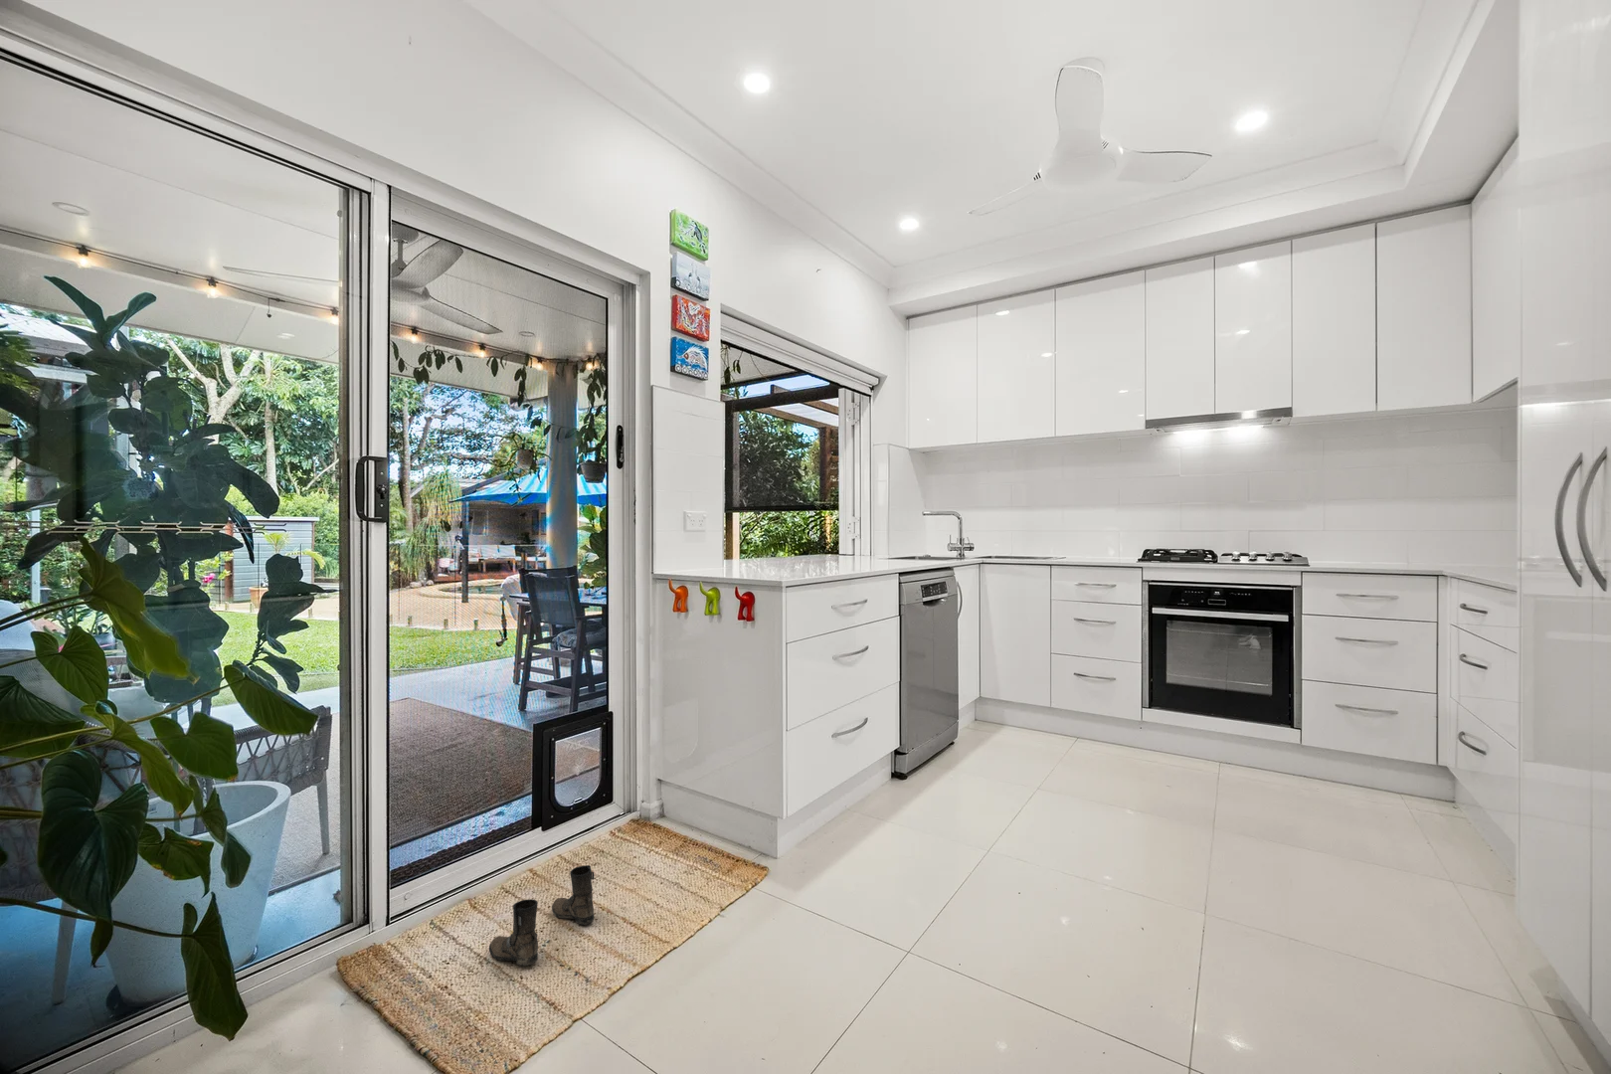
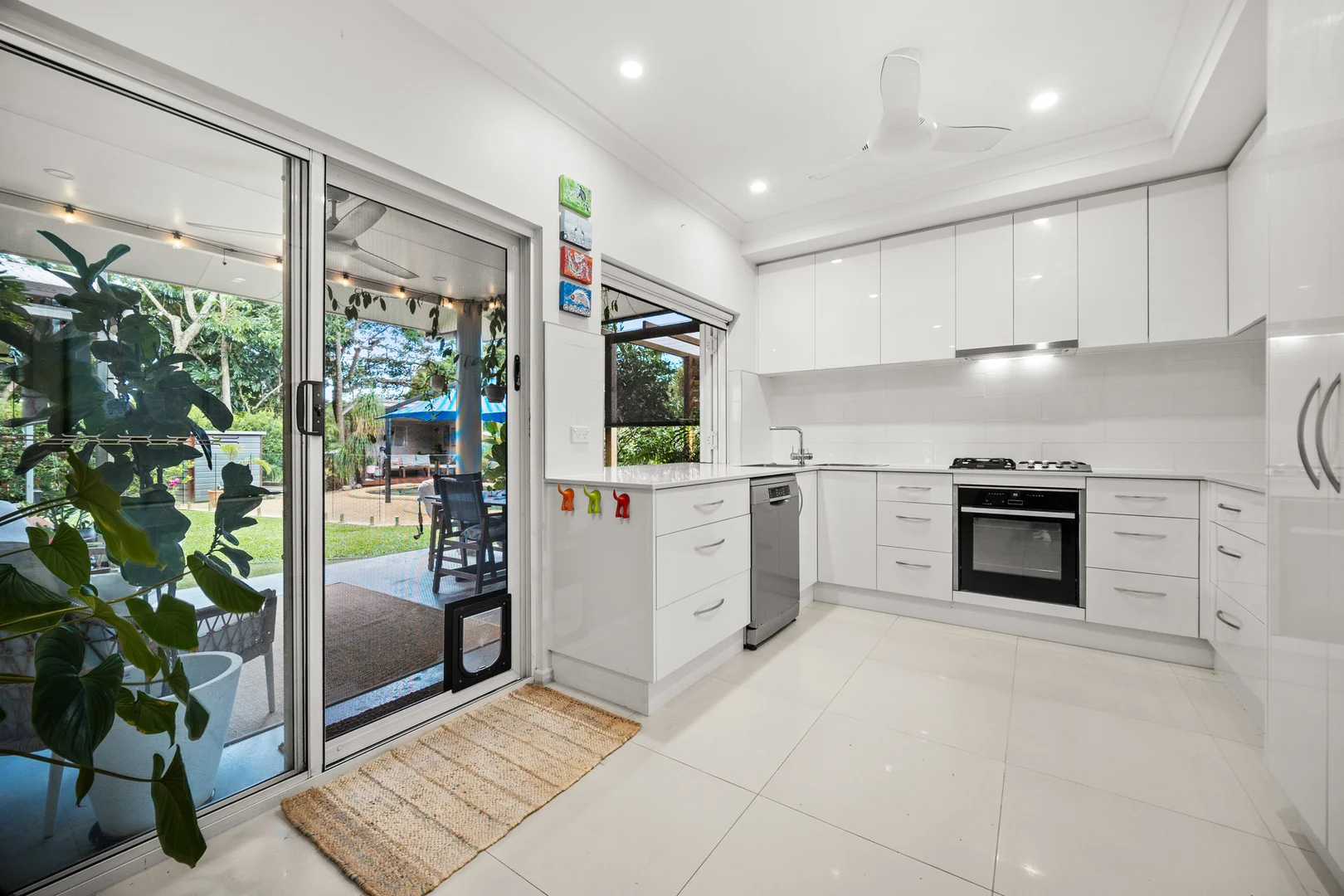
- boots [488,864,596,966]
